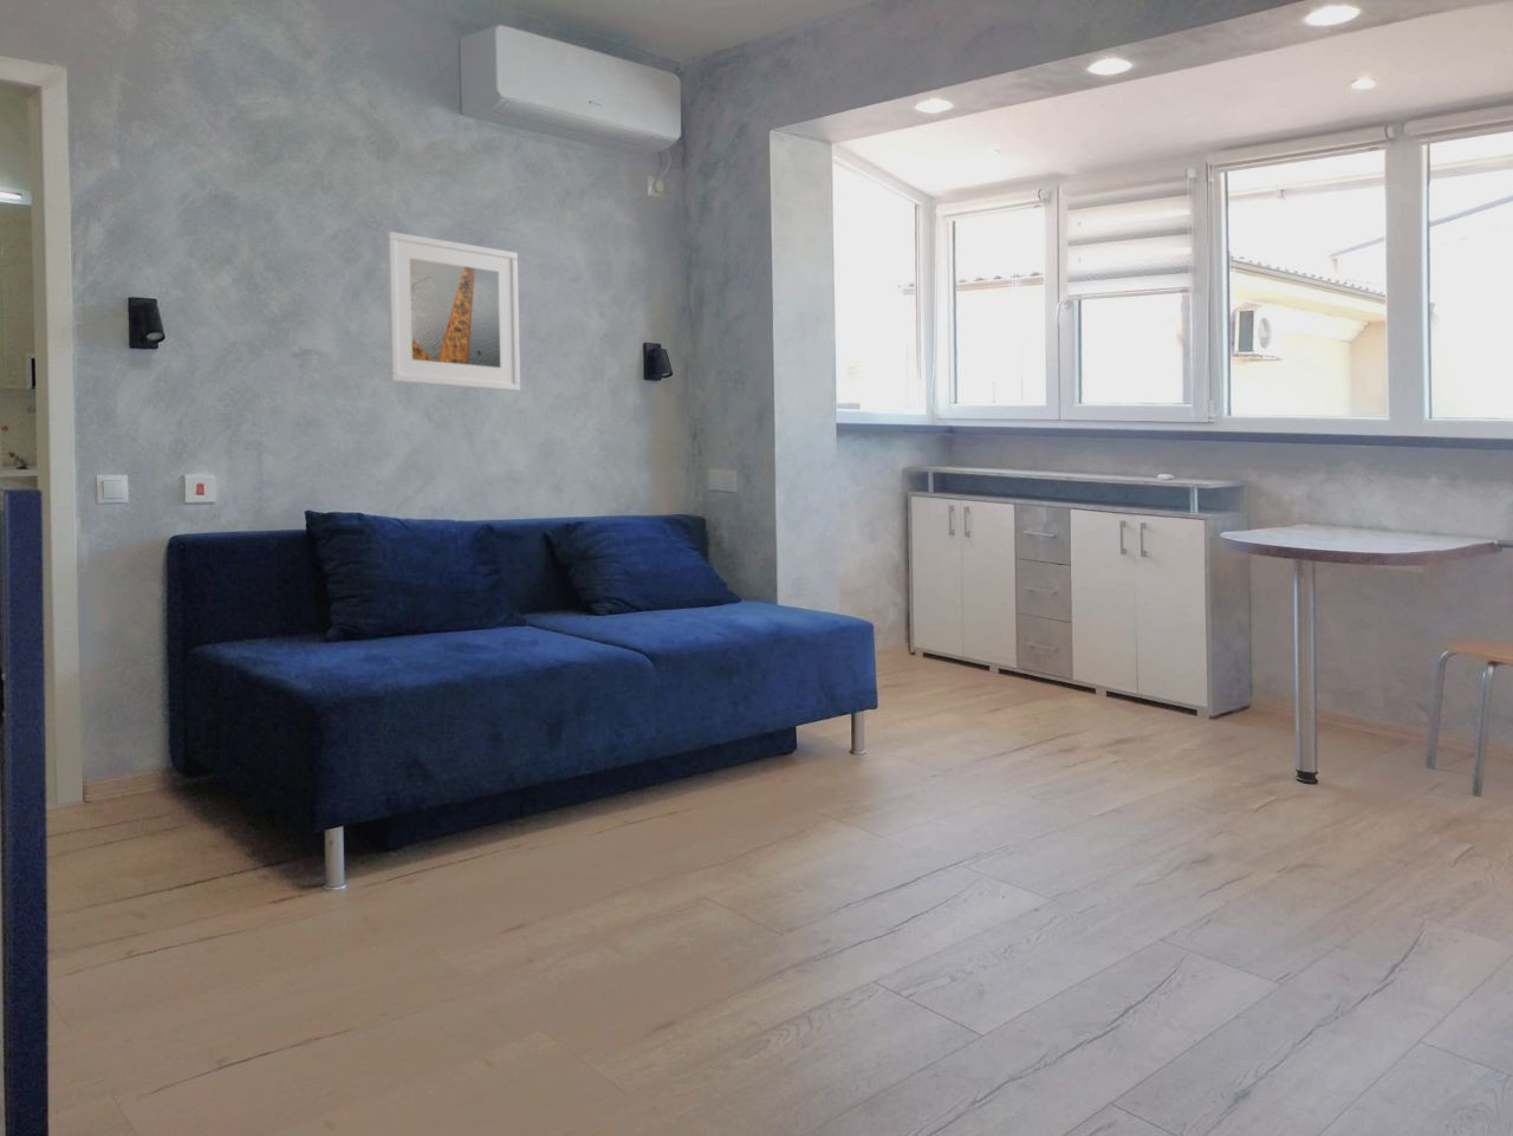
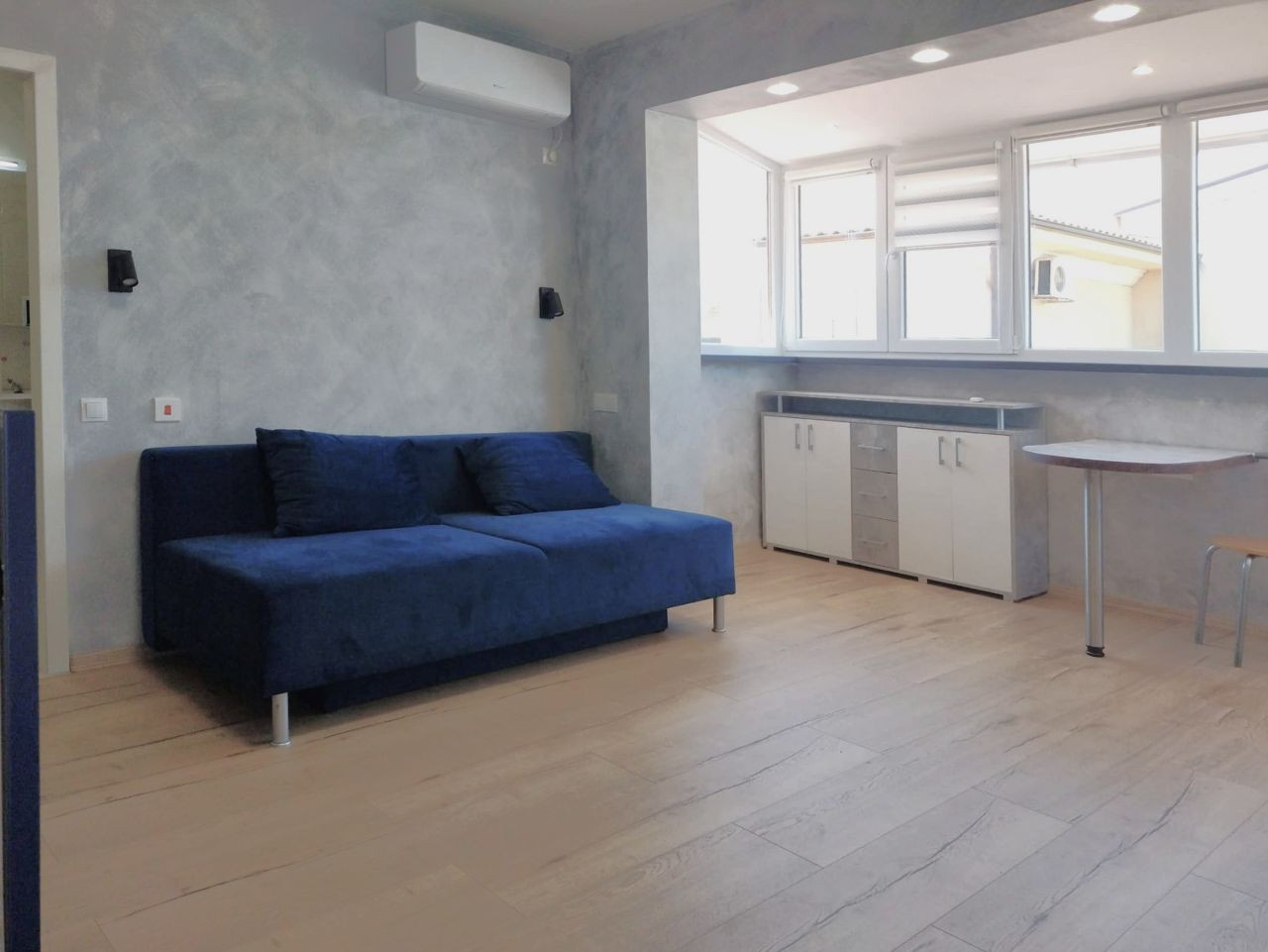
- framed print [385,230,521,393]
